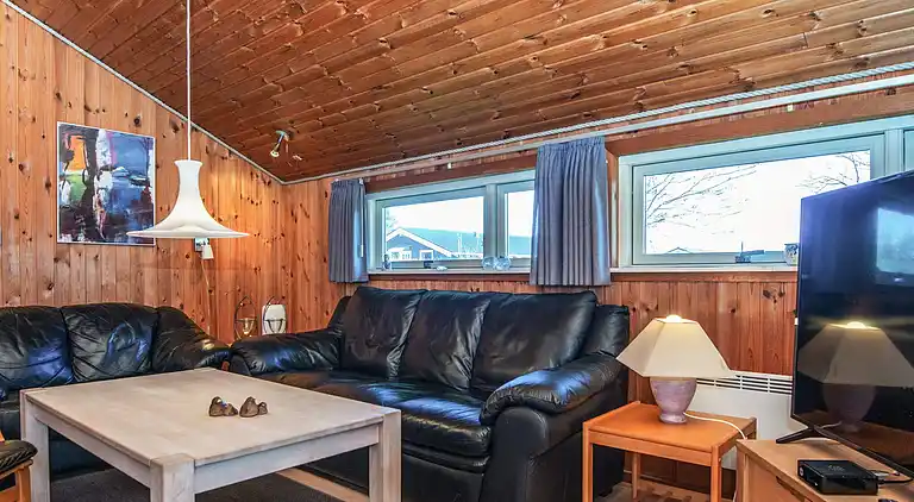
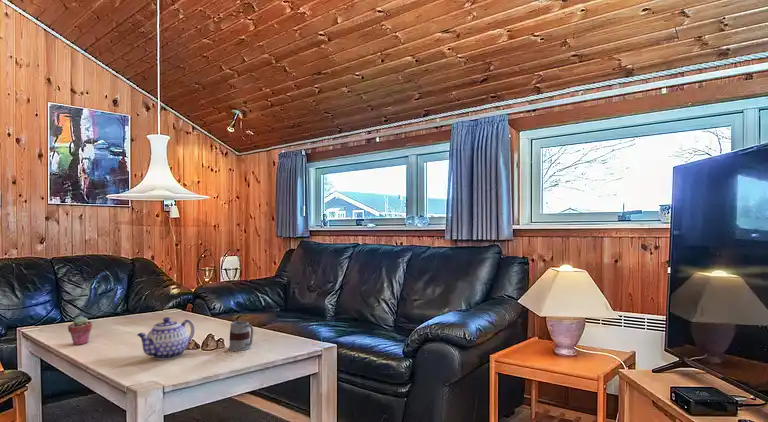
+ teapot [136,316,195,361]
+ mug [227,320,254,352]
+ potted succulent [67,315,93,346]
